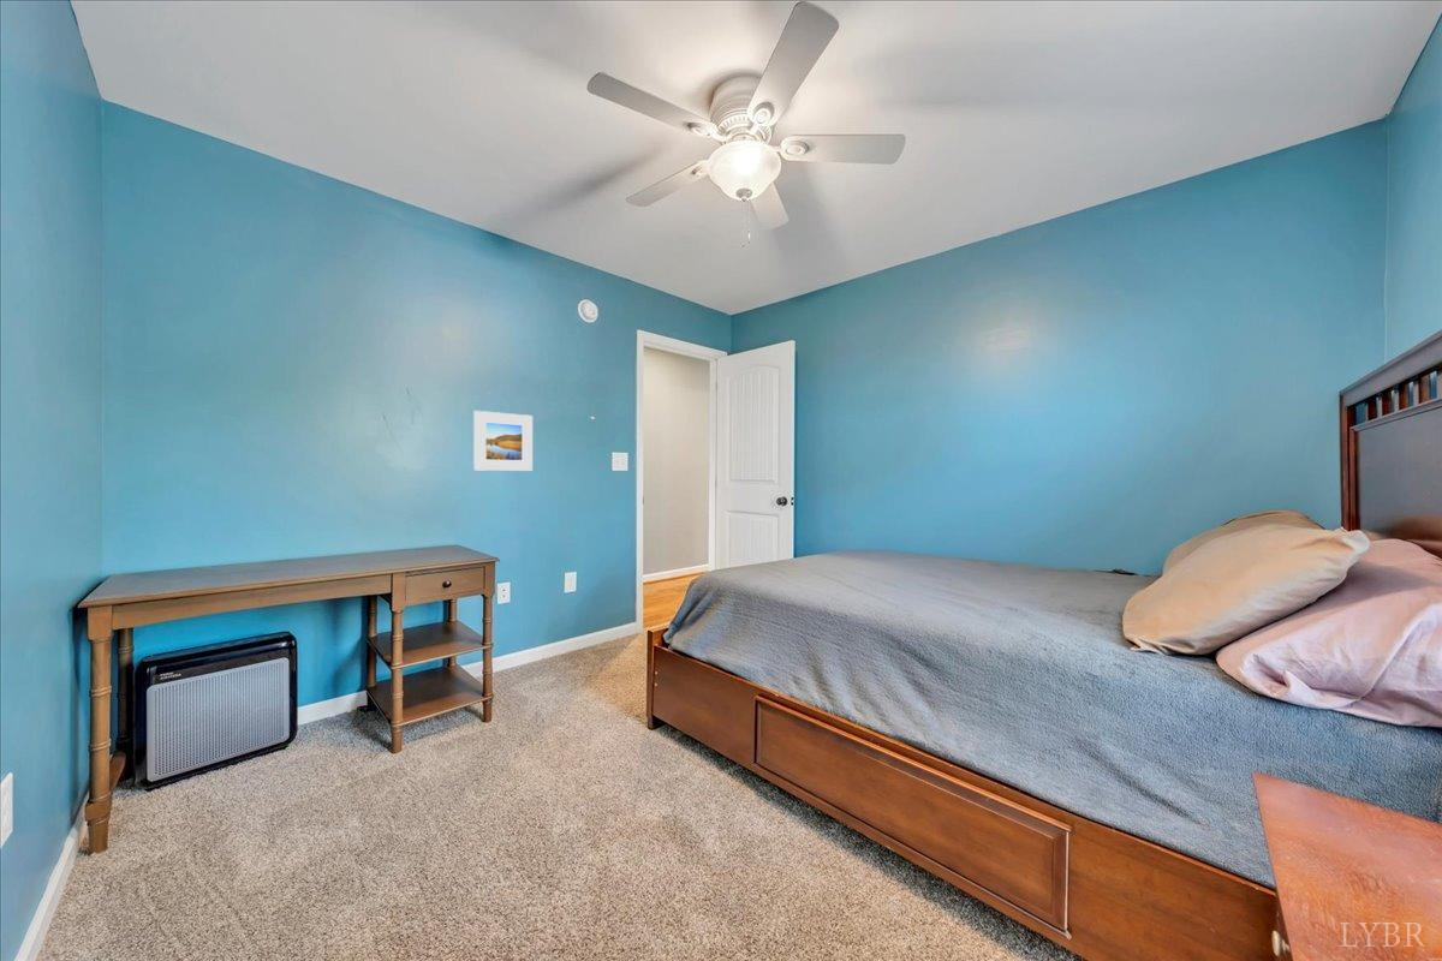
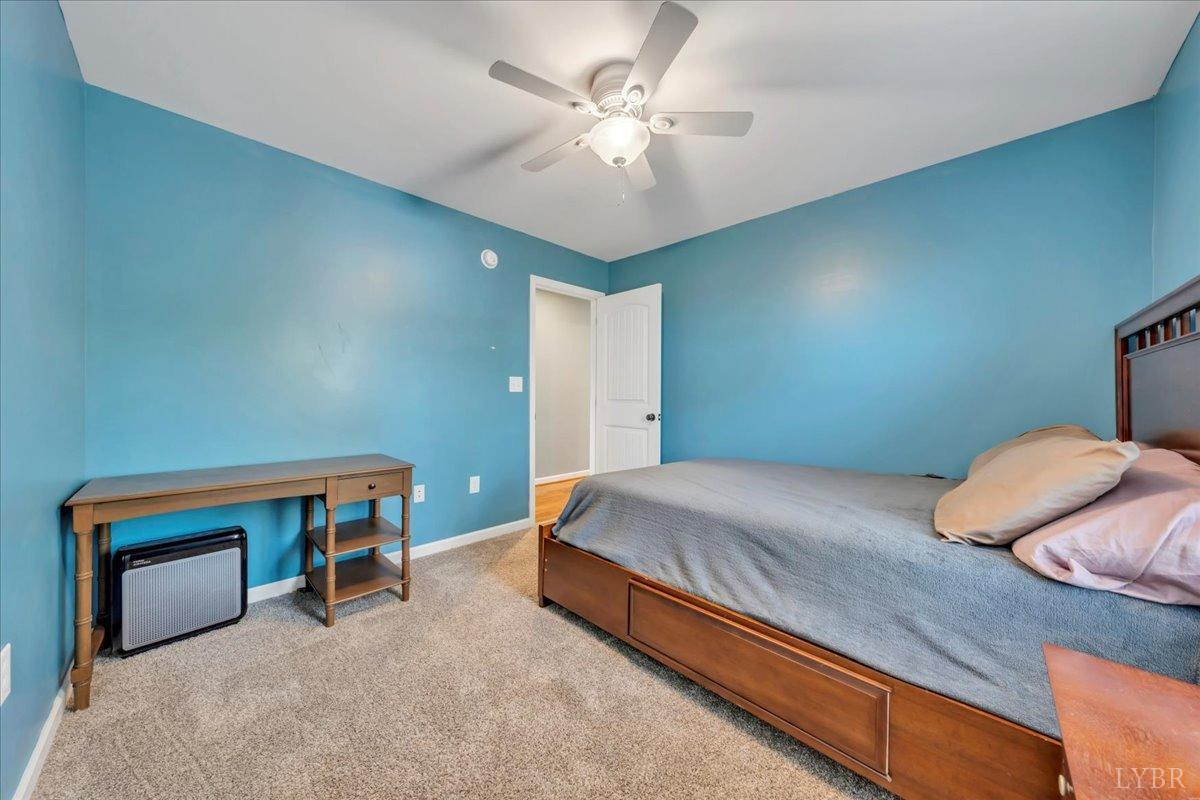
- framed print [472,410,534,472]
